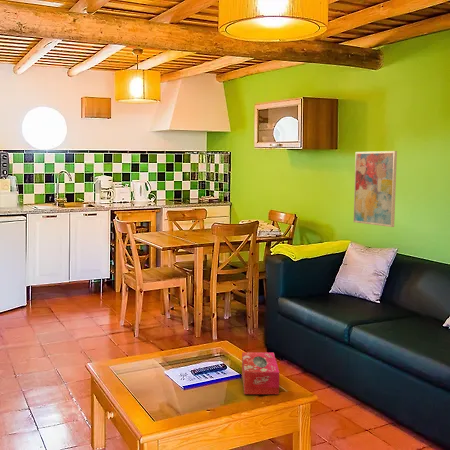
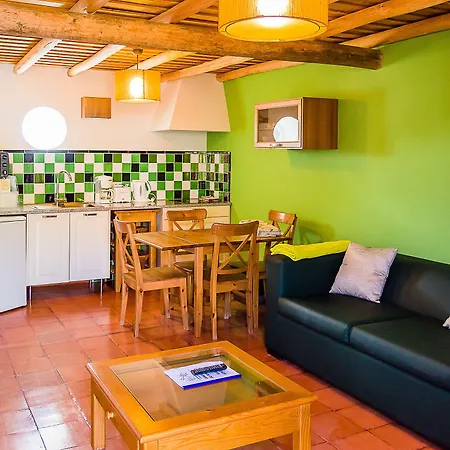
- tissue box [241,351,280,395]
- wall art [353,150,398,228]
